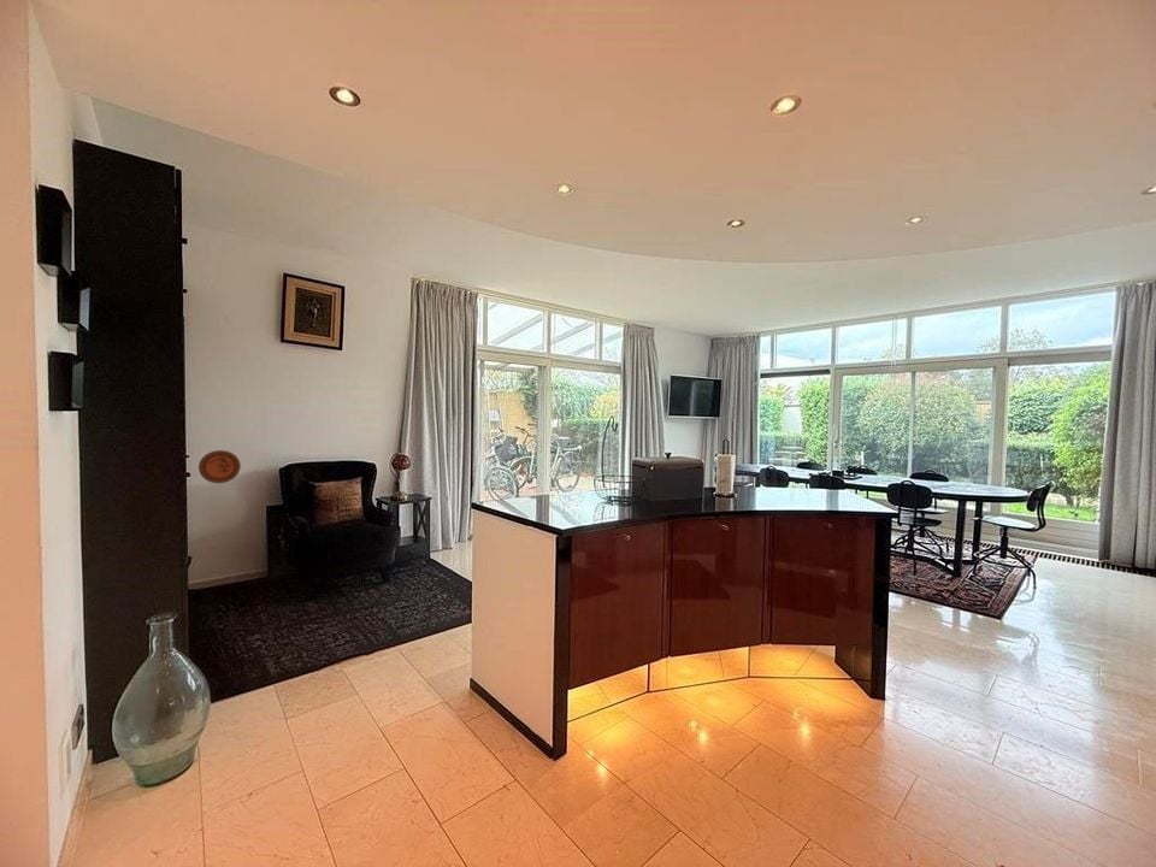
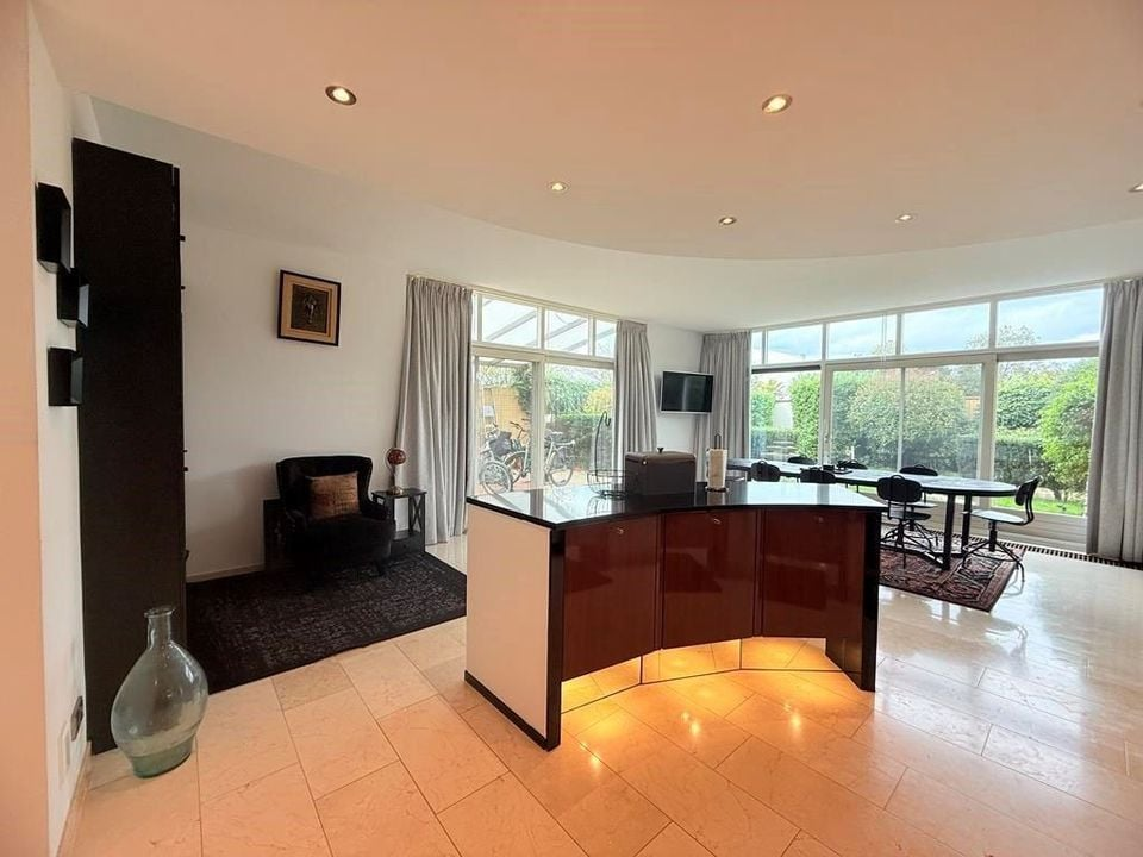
- decorative plate [197,449,242,484]
